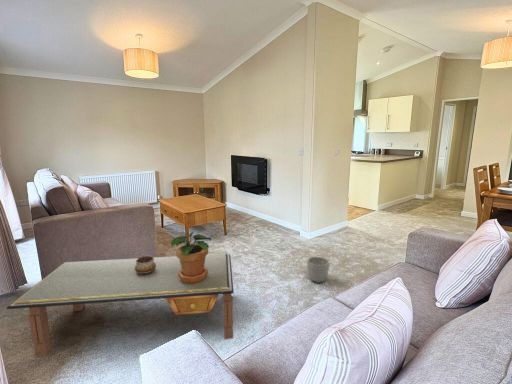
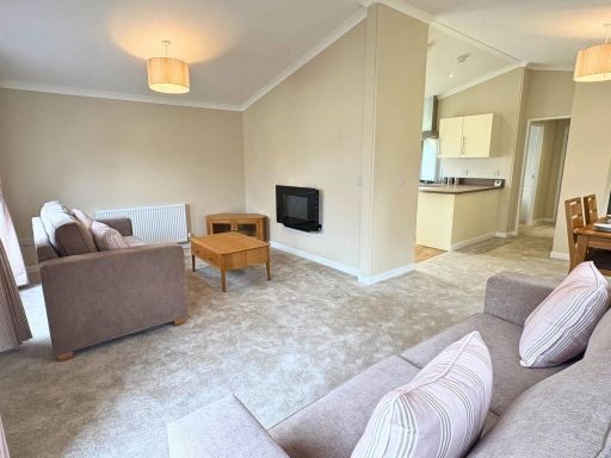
- planter [306,256,330,284]
- potted plant [170,231,212,284]
- coffee table [6,253,235,357]
- decorative bowl [135,255,156,275]
